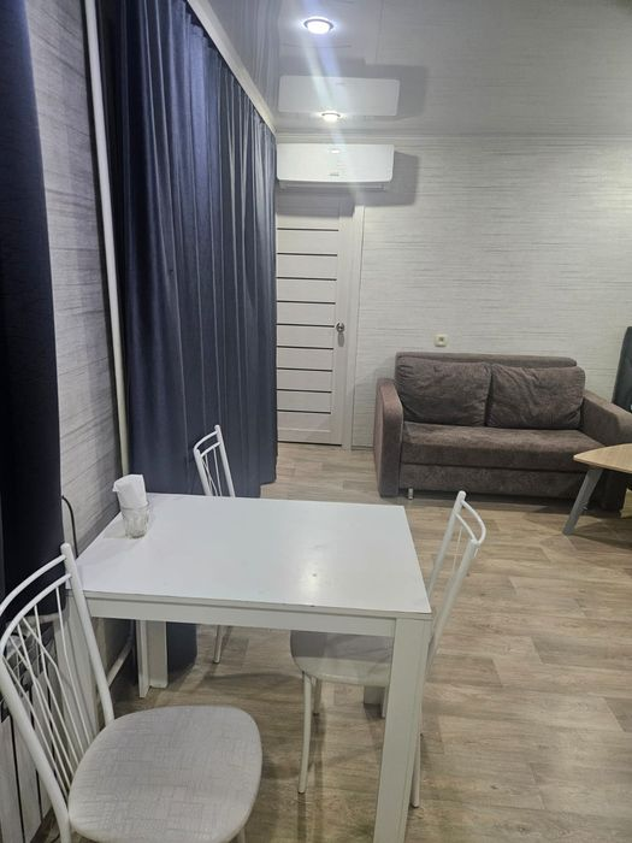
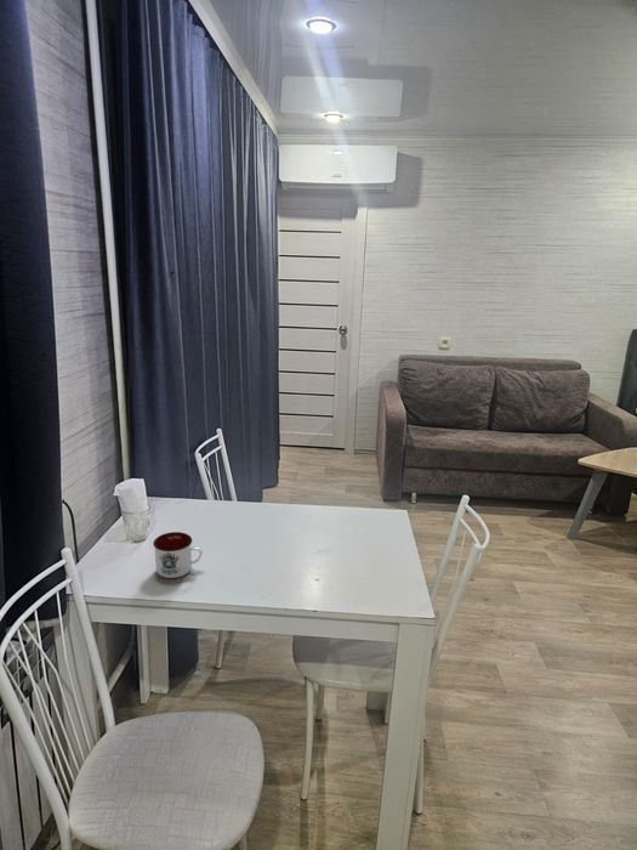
+ mug [152,531,204,579]
